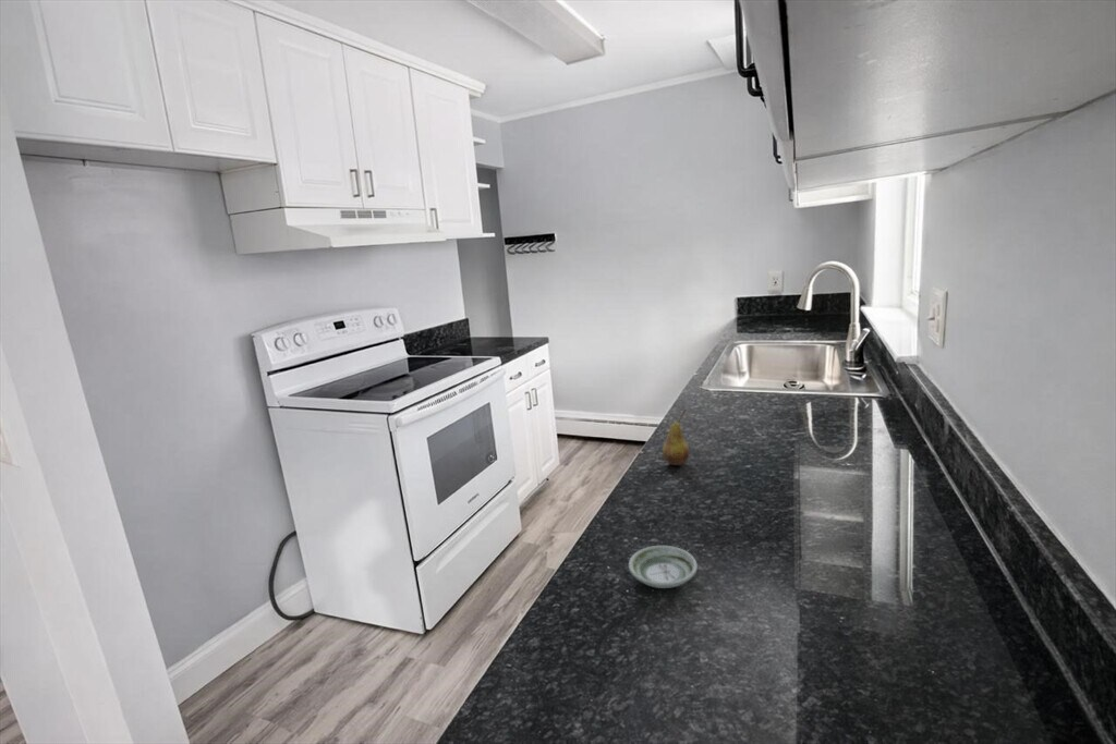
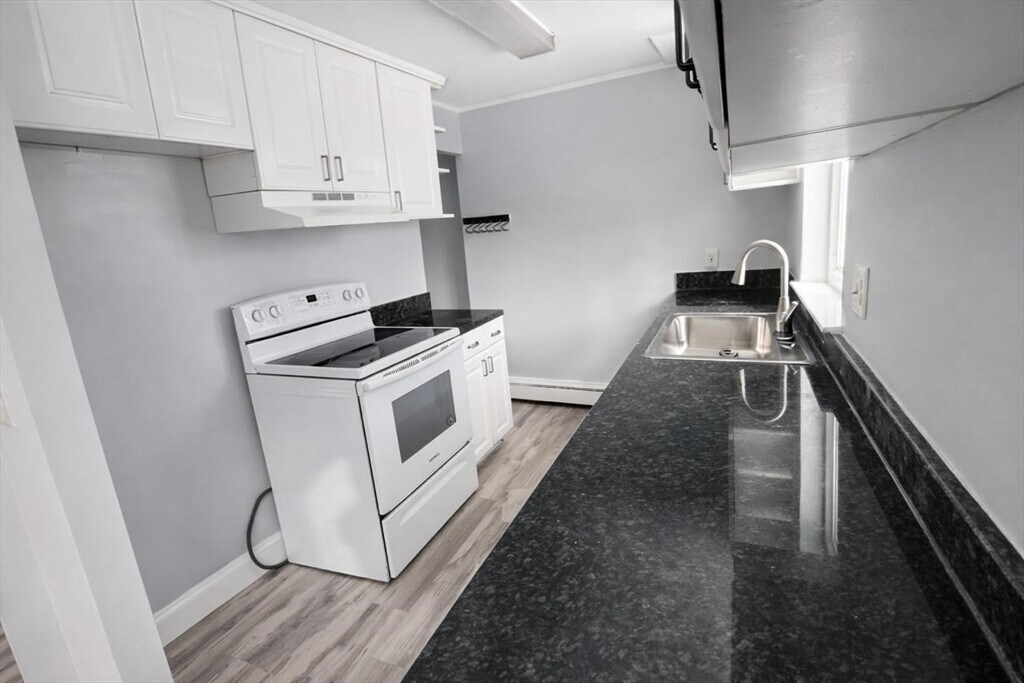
- fruit [662,408,690,466]
- saucer [628,545,699,589]
